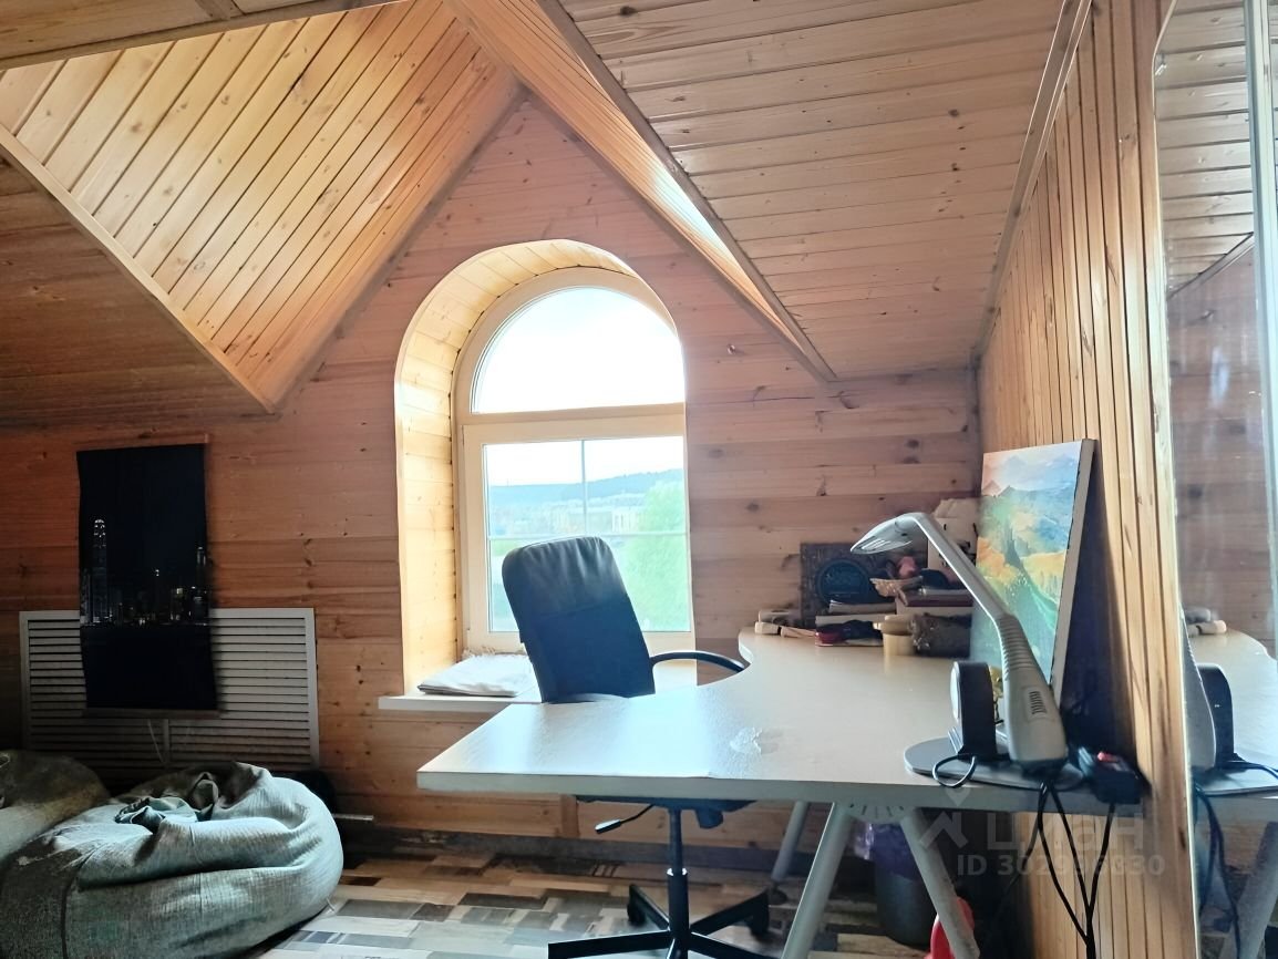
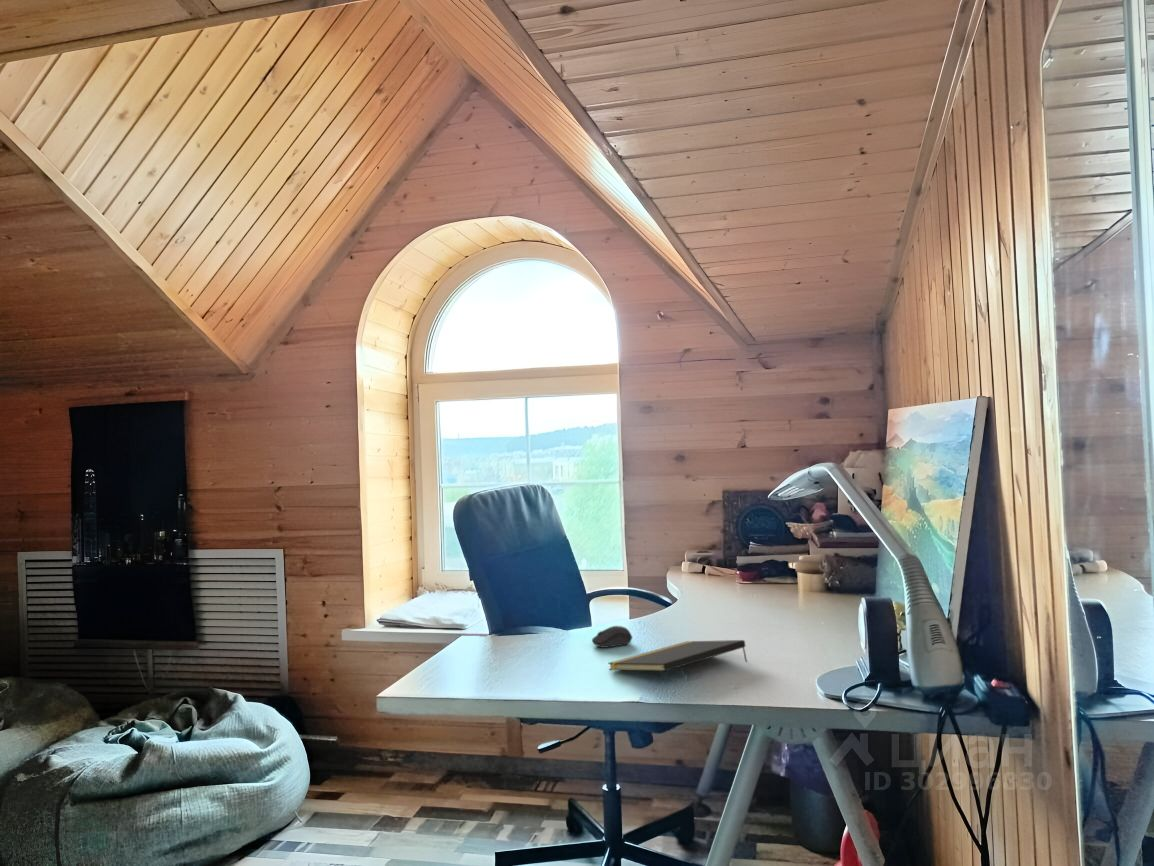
+ computer mouse [591,625,633,649]
+ notepad [607,639,748,672]
